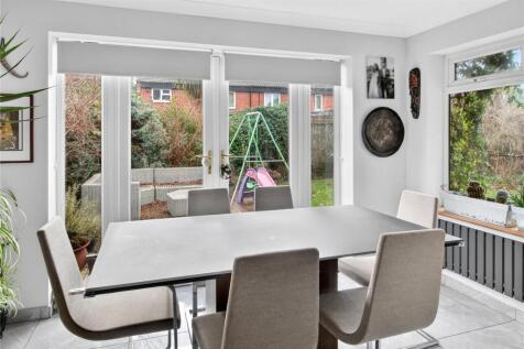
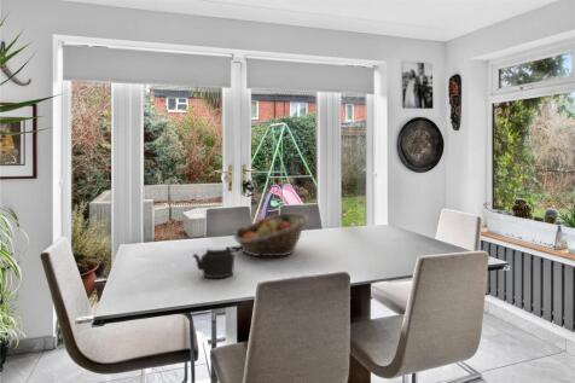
+ teapot [192,245,243,279]
+ fruit basket [232,213,310,257]
